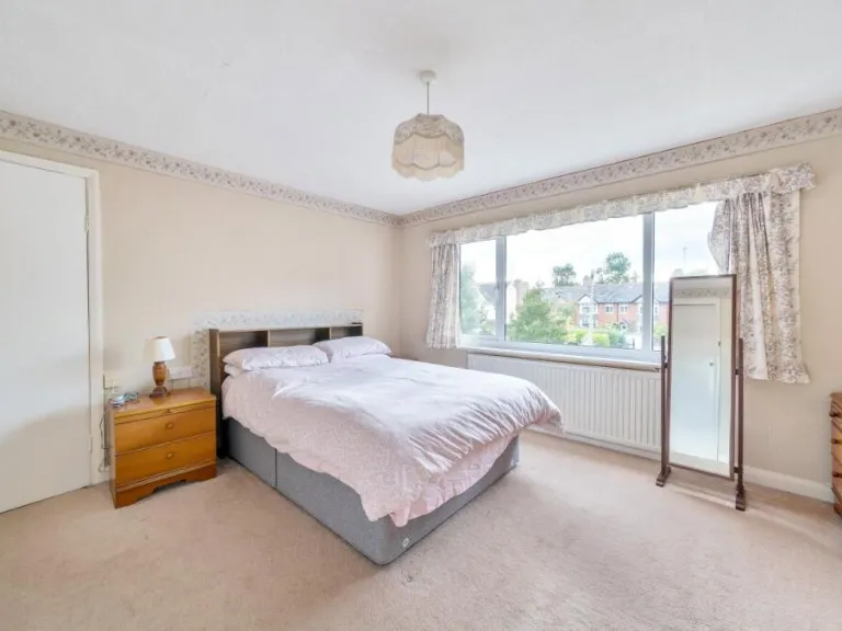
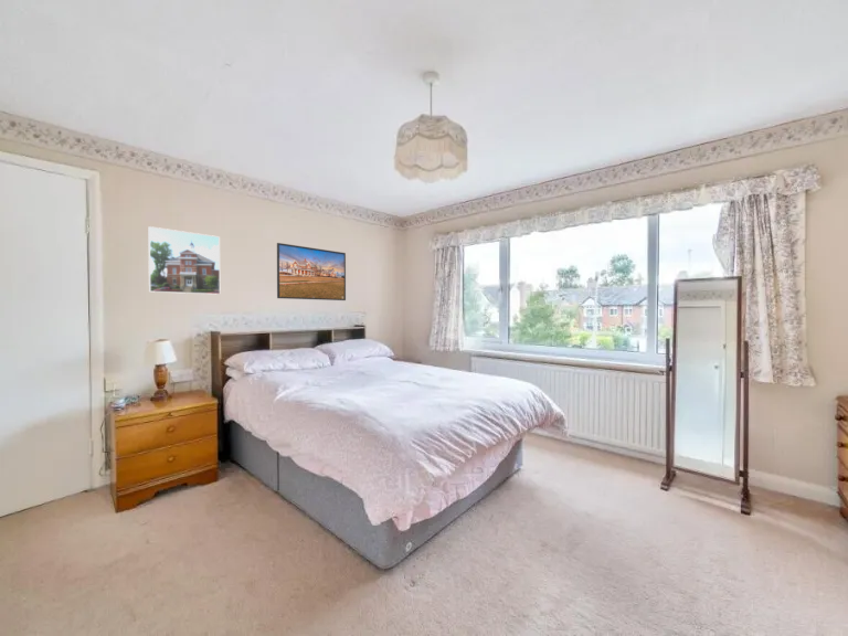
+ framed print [276,242,347,301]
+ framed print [147,225,221,296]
